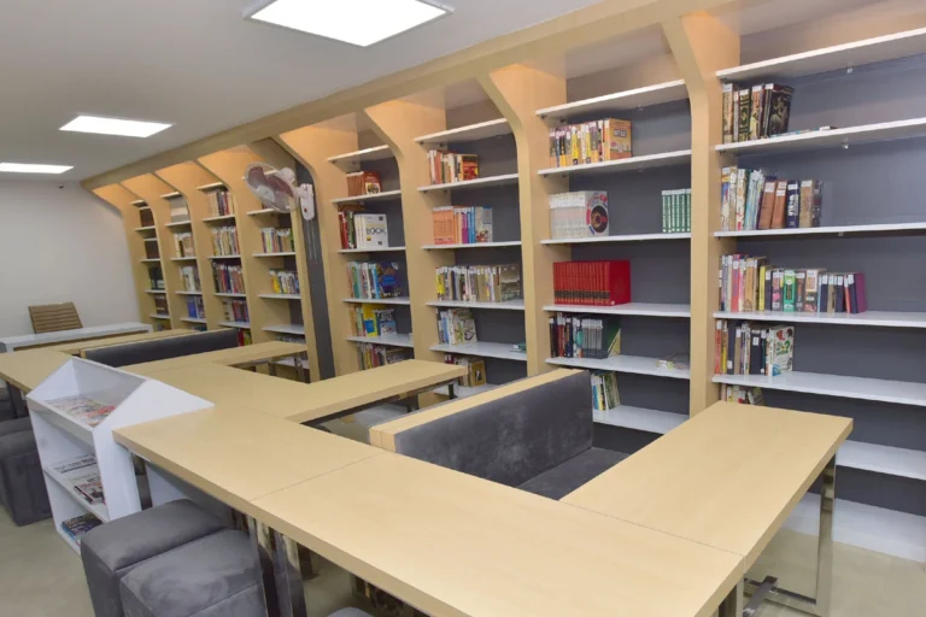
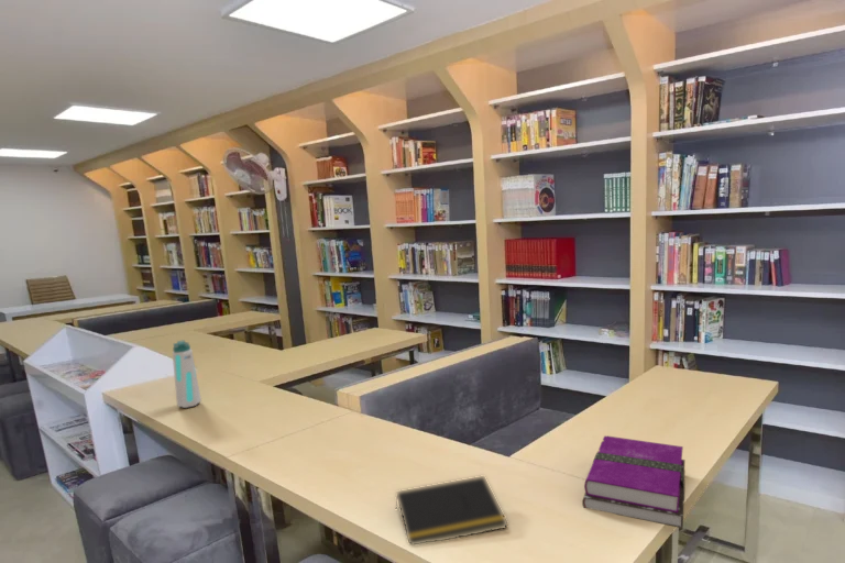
+ hardback book [581,434,685,529]
+ water bottle [172,340,202,409]
+ notepad [395,475,508,547]
